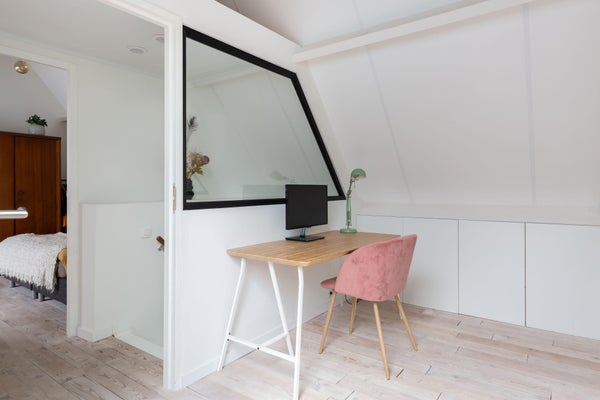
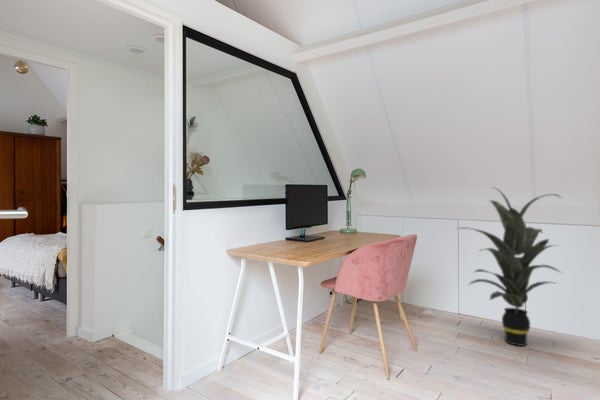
+ indoor plant [456,186,564,347]
